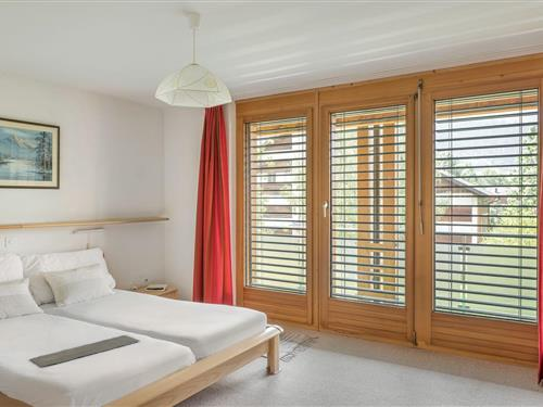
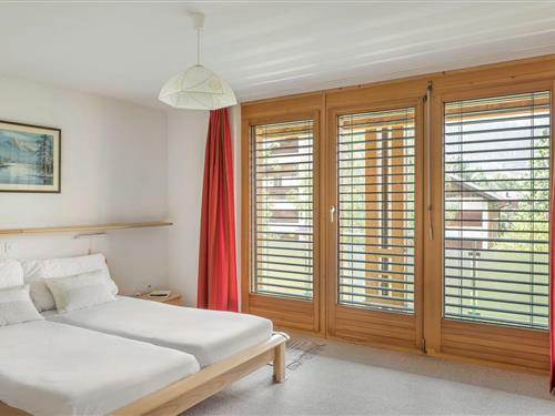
- bath mat [29,334,141,368]
